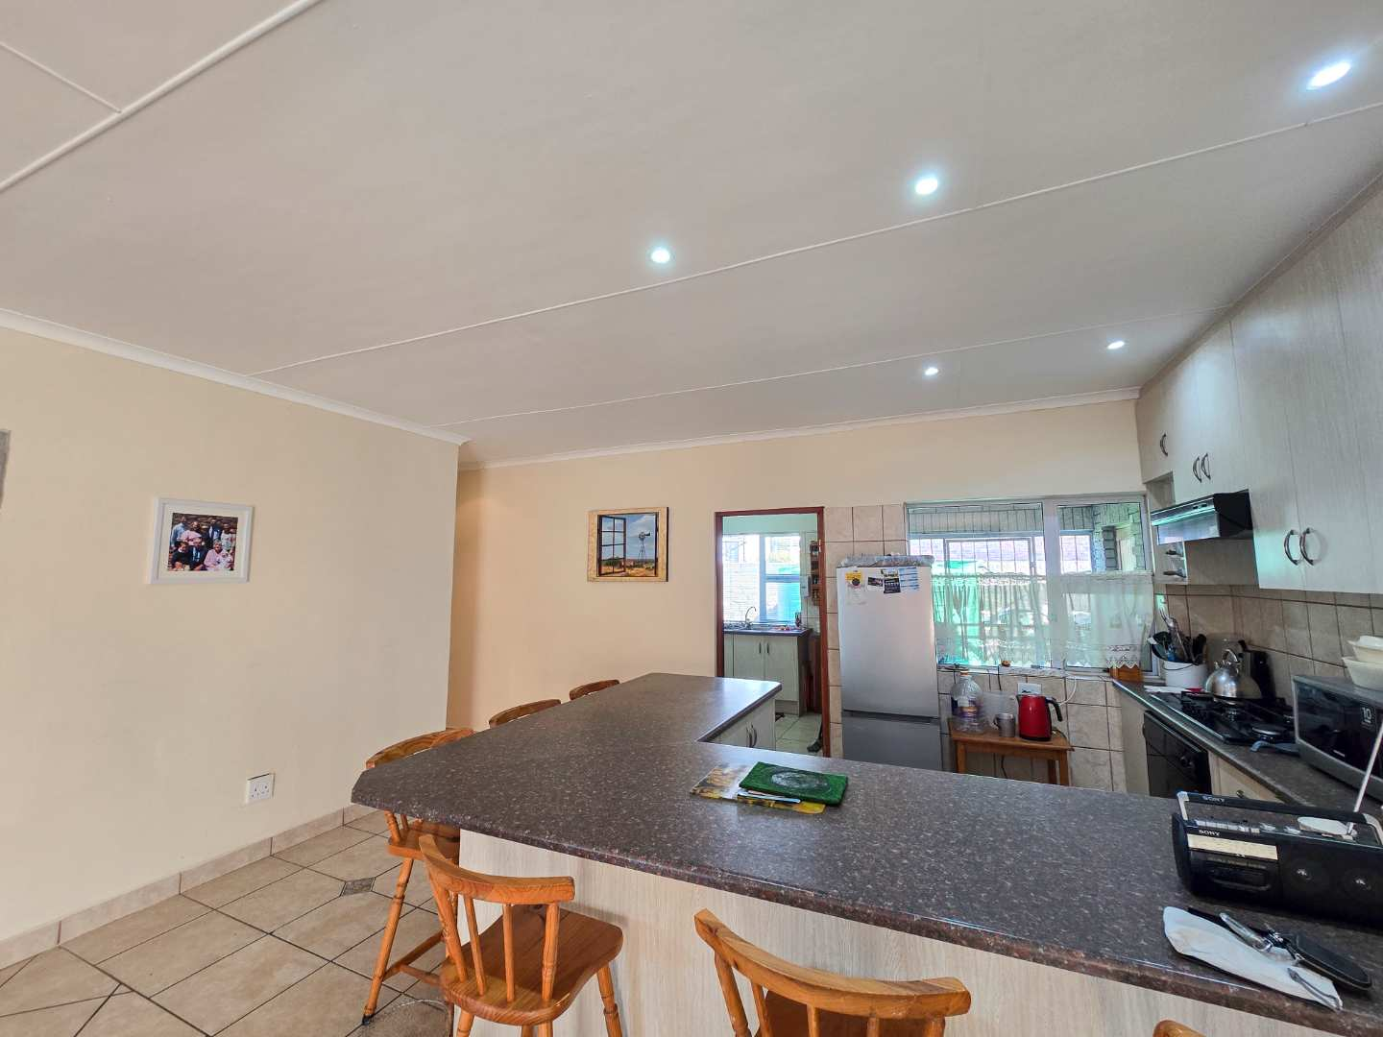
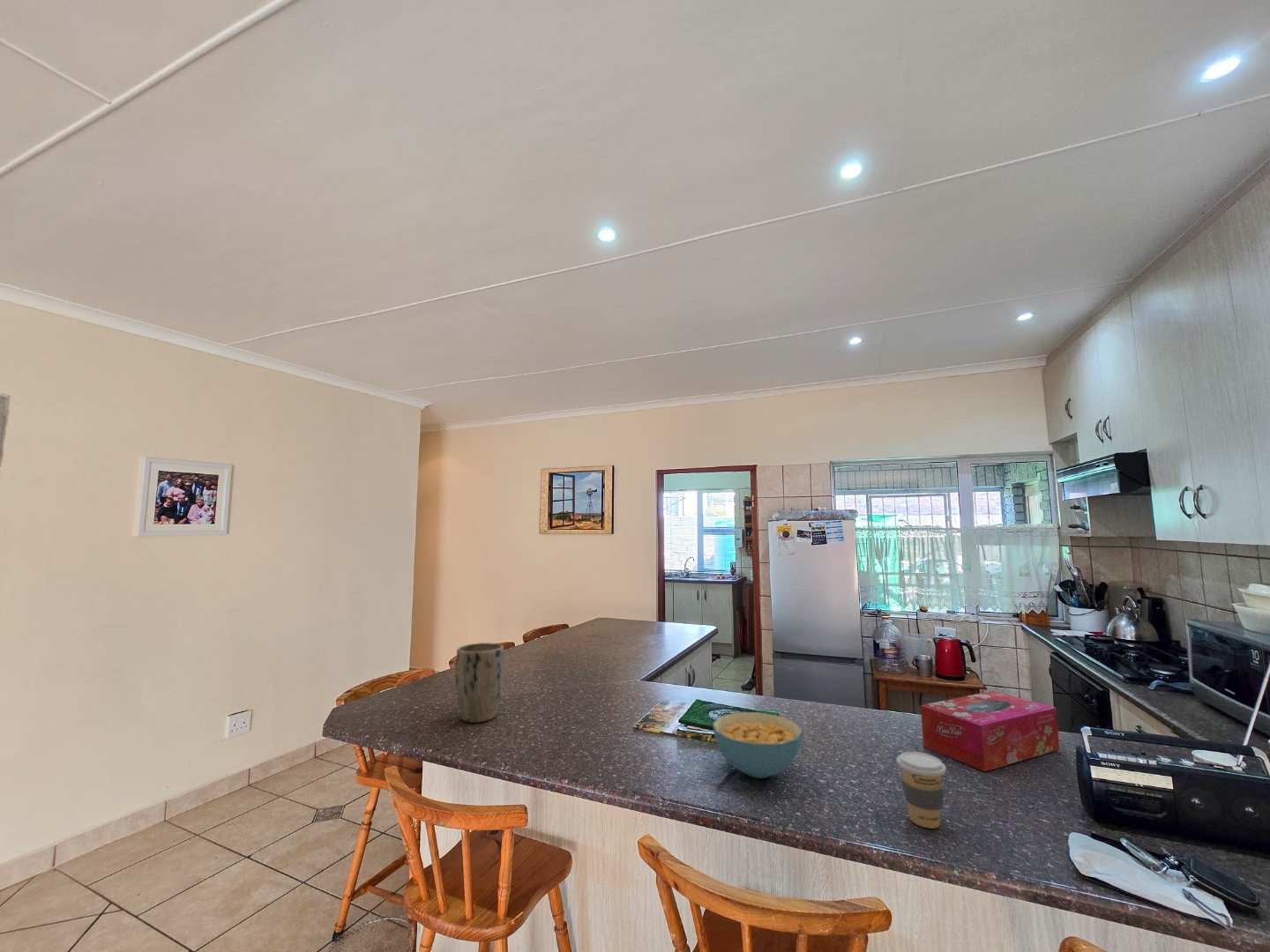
+ coffee cup [896,751,947,829]
+ cereal bowl [712,711,803,779]
+ plant pot [454,642,504,724]
+ tissue box [920,690,1060,772]
